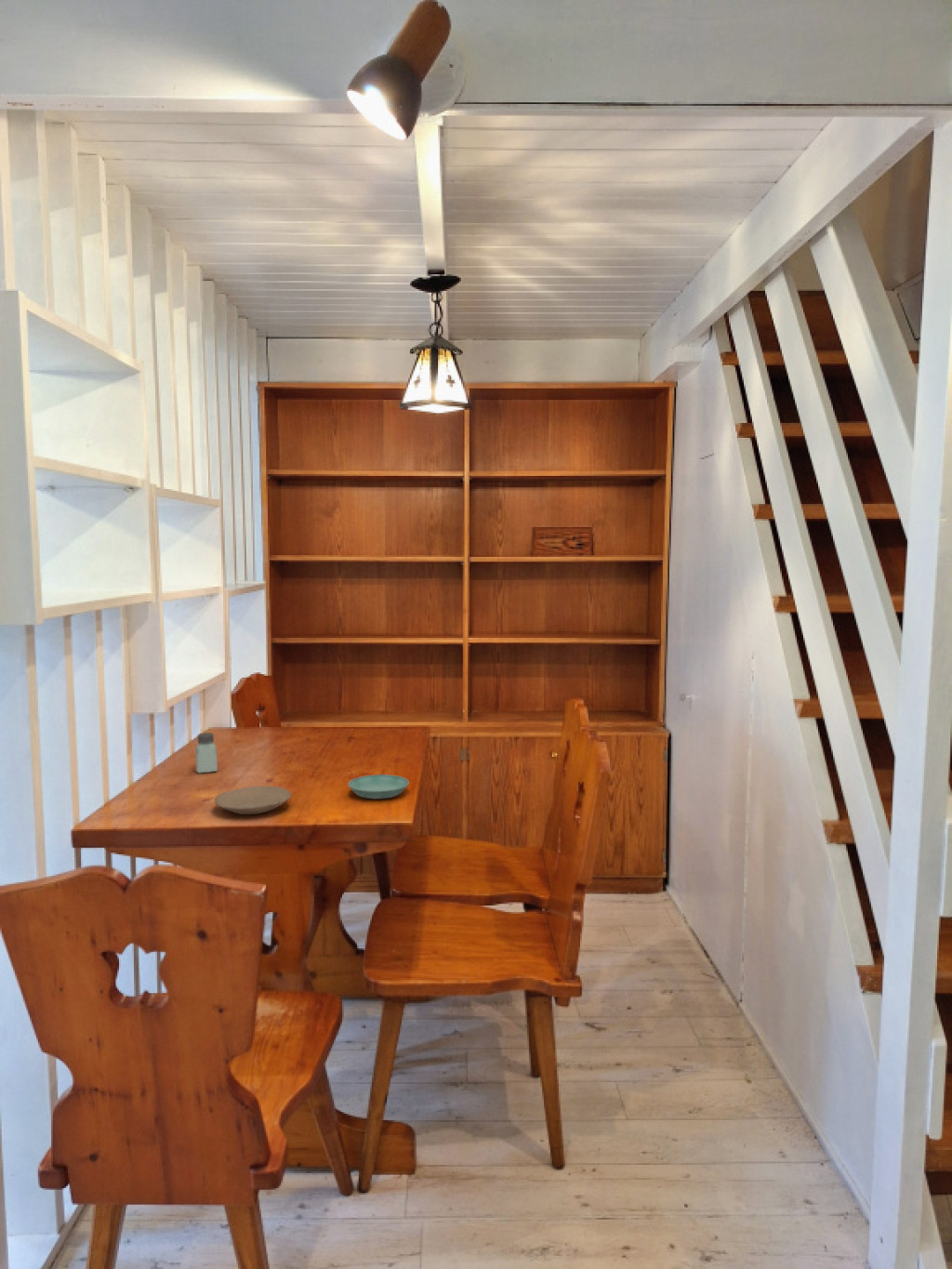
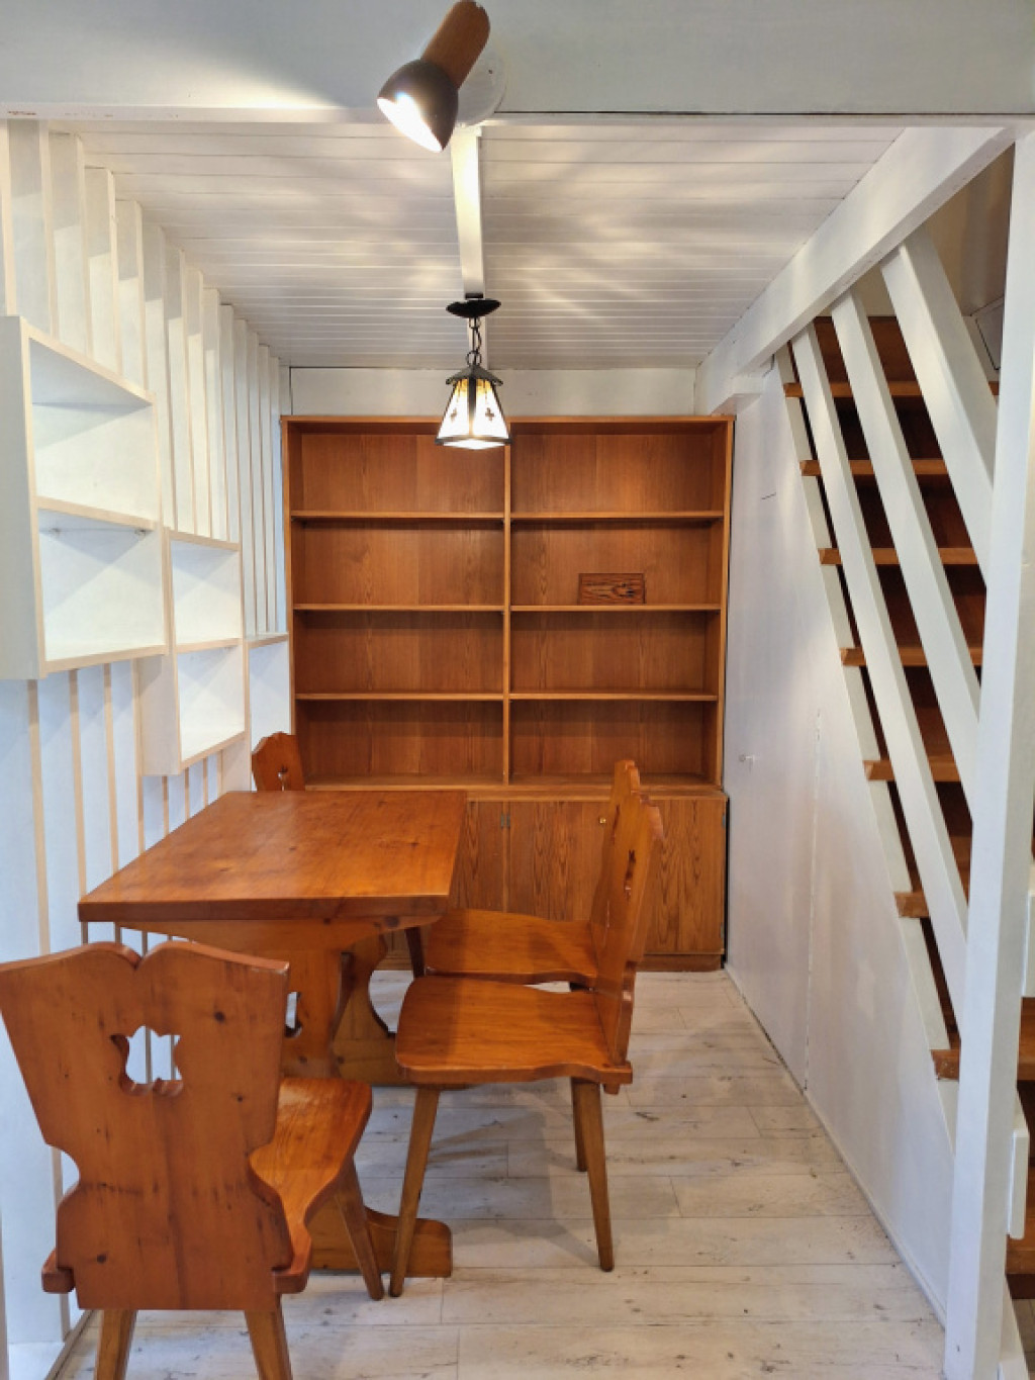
- plate [213,785,292,815]
- saucer [348,773,410,800]
- saltshaker [194,732,218,774]
